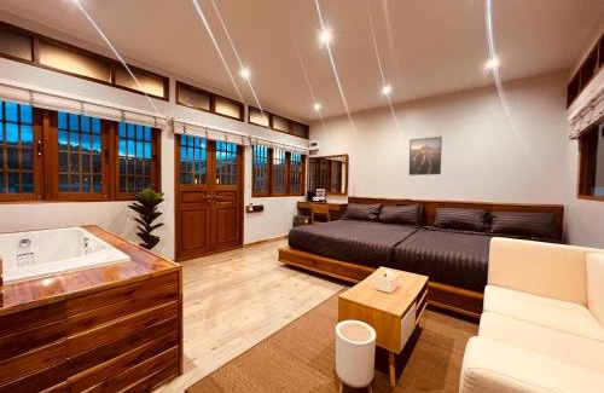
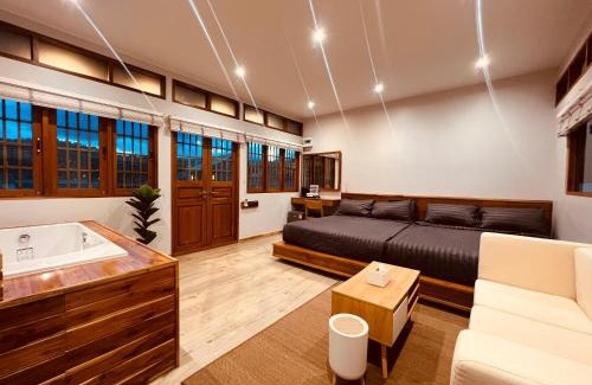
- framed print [408,135,443,177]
